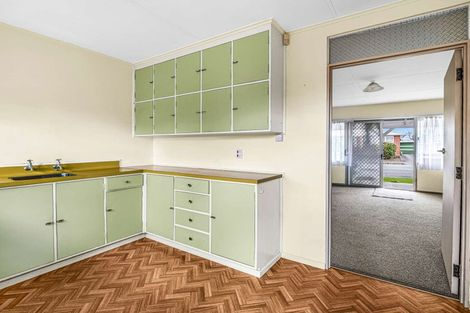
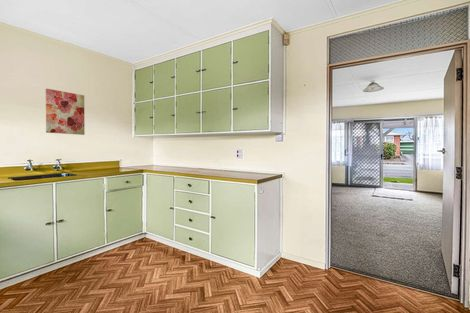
+ wall art [45,88,86,136]
